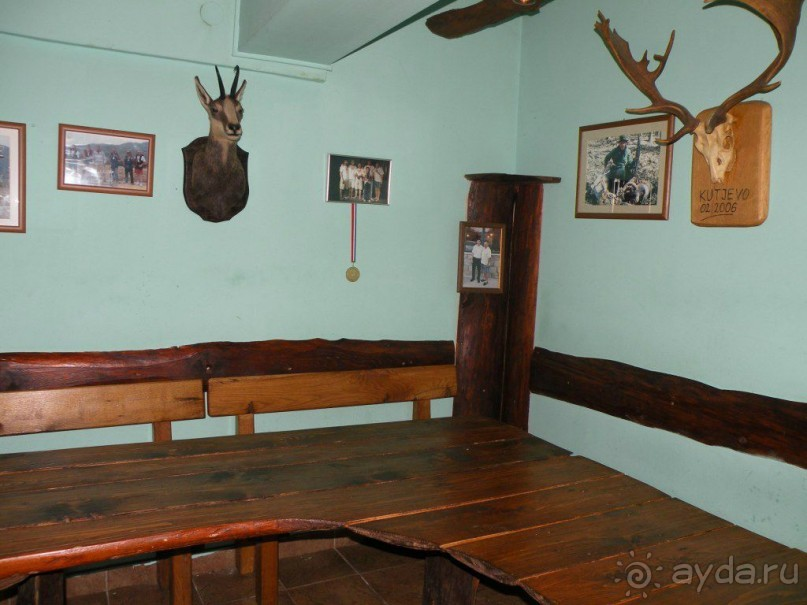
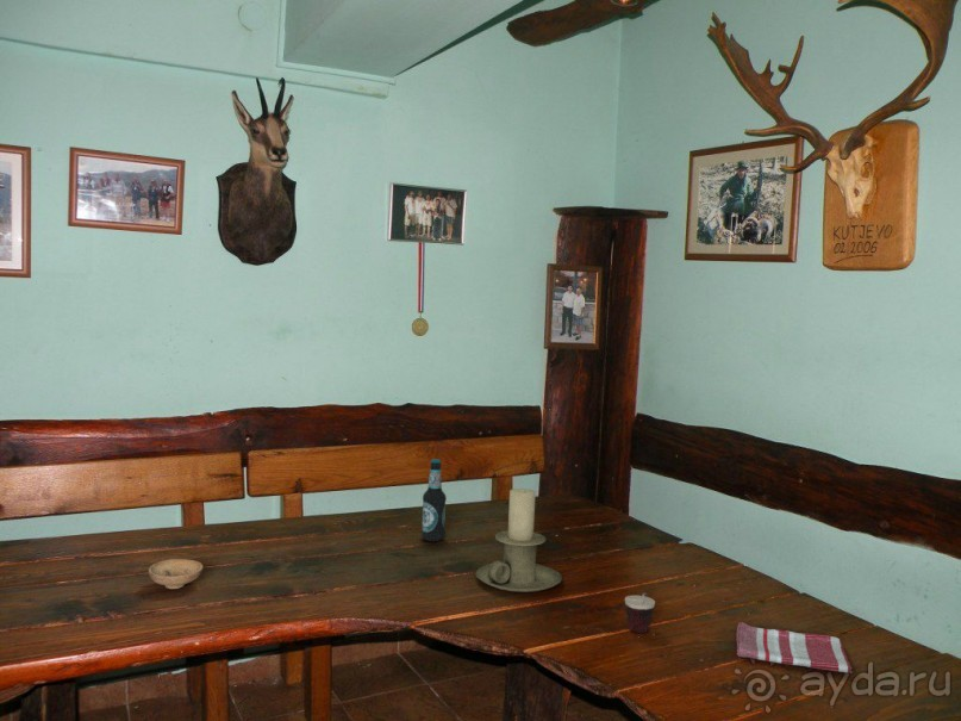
+ dish towel [736,621,853,675]
+ candle holder [474,487,563,593]
+ bottle [420,458,448,542]
+ bowl [148,558,204,590]
+ cup [624,591,656,634]
